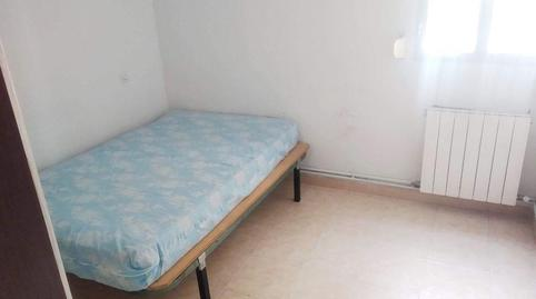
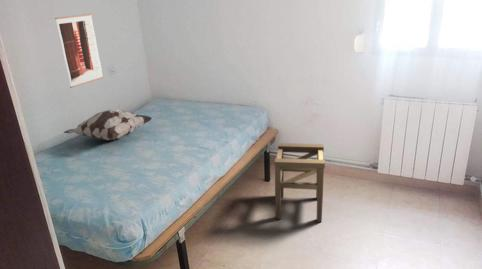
+ stool [274,142,326,223]
+ decorative pillow [63,108,153,141]
+ wall art [54,13,104,89]
